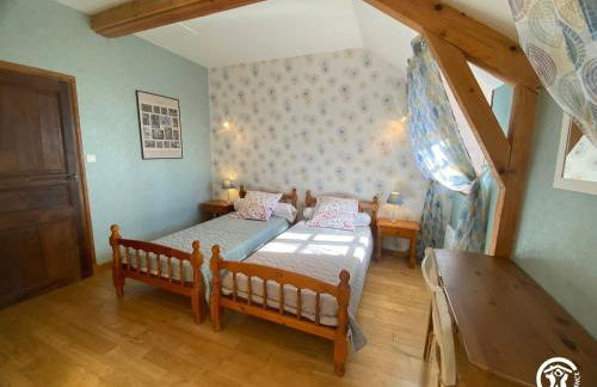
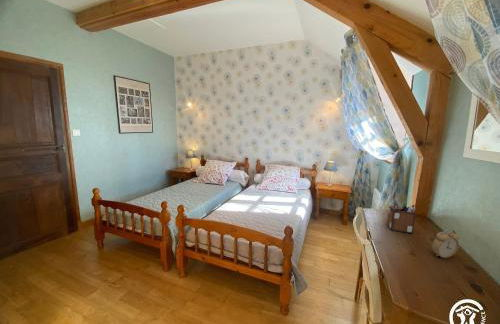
+ alarm clock [431,228,460,259]
+ desk organizer [386,201,417,234]
